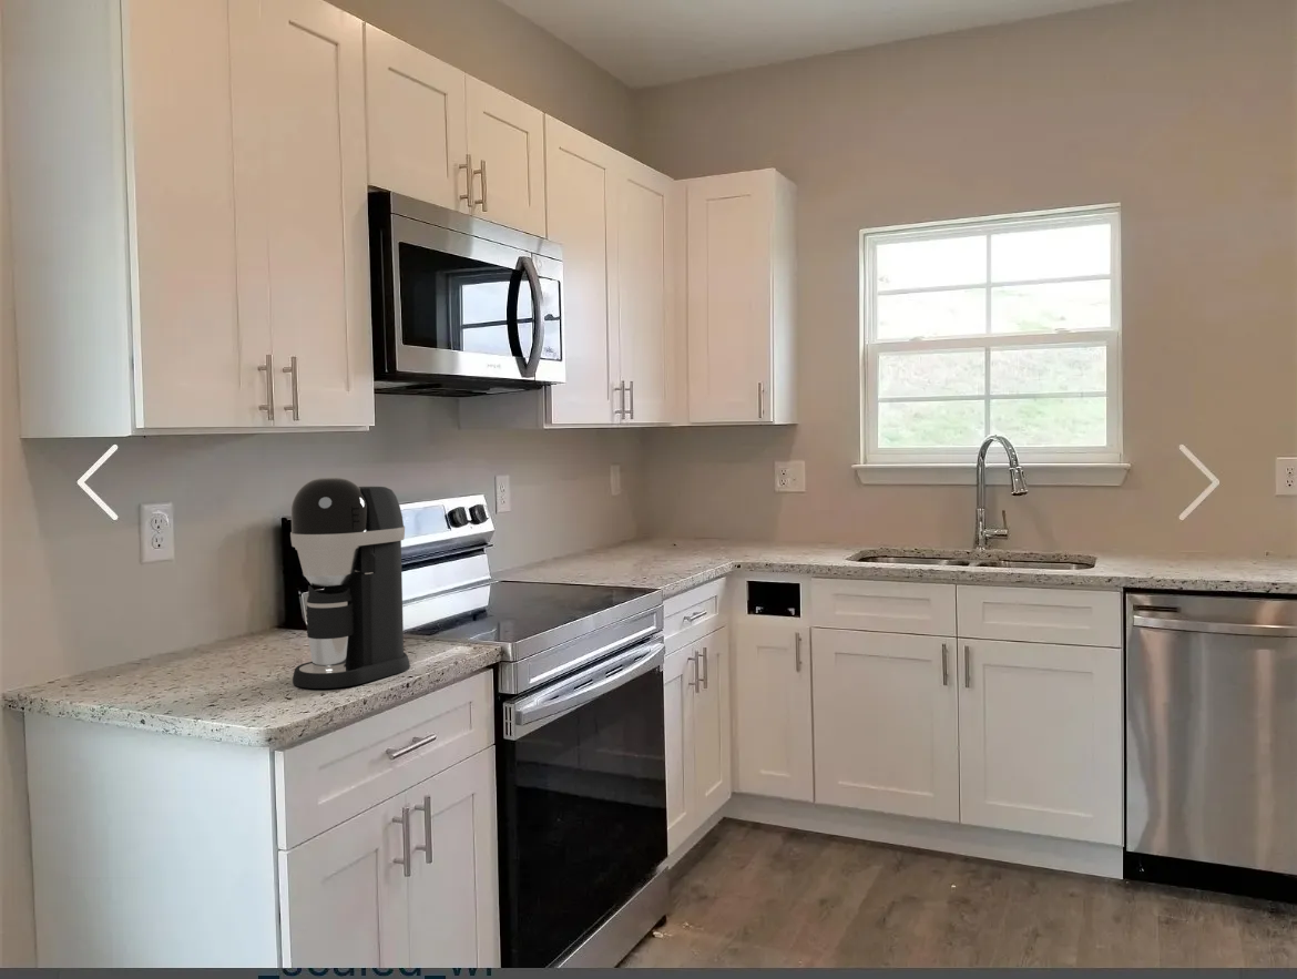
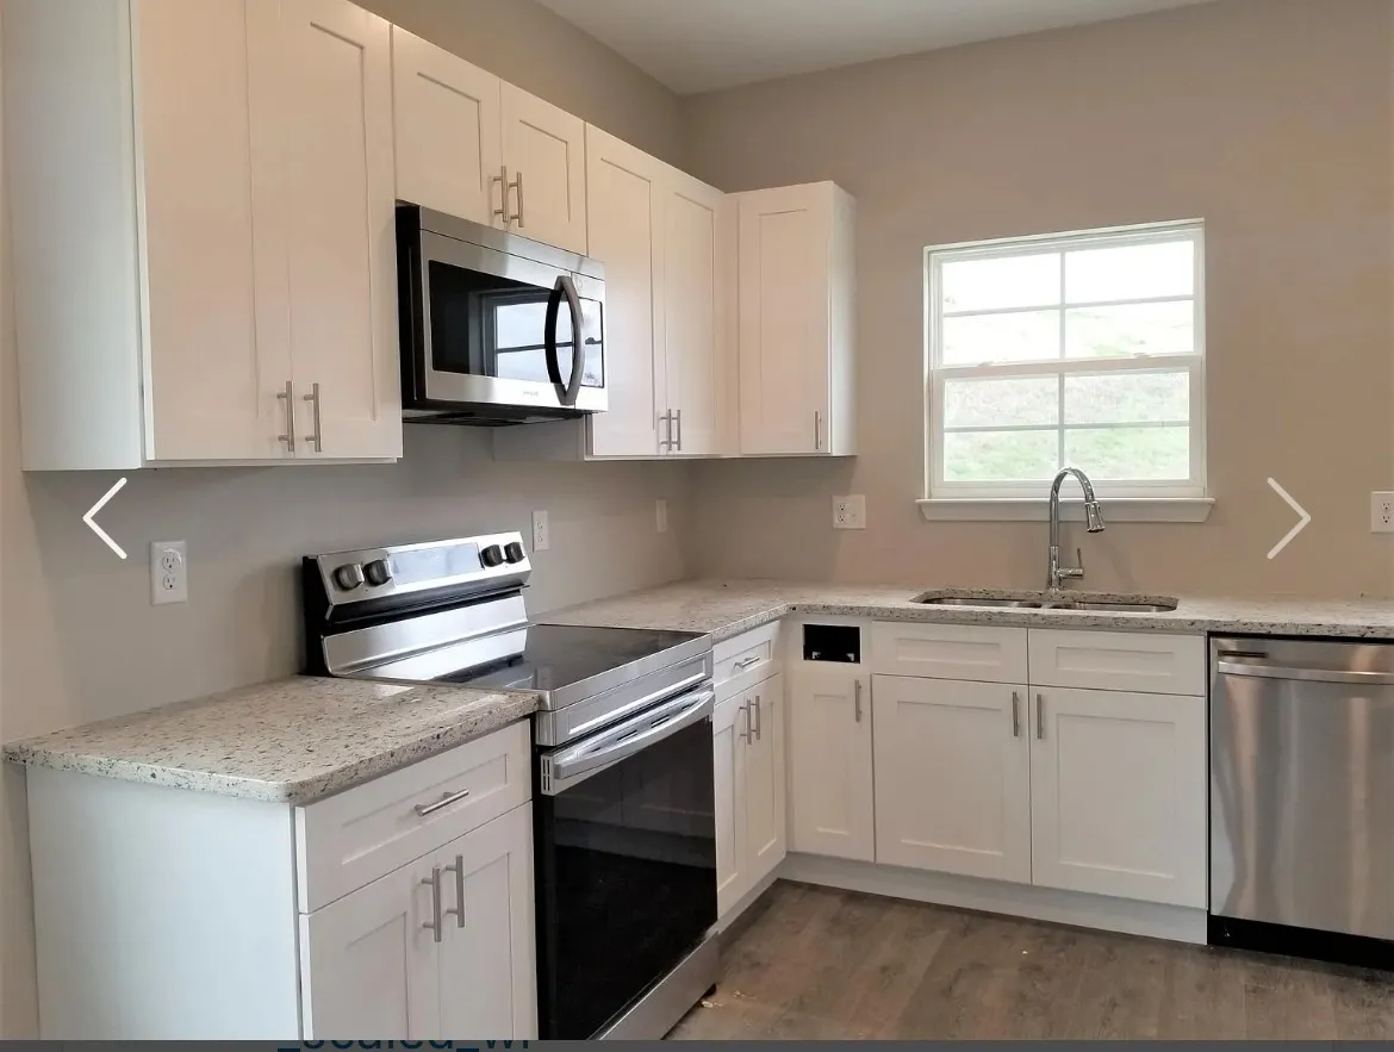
- coffee maker [289,477,411,690]
